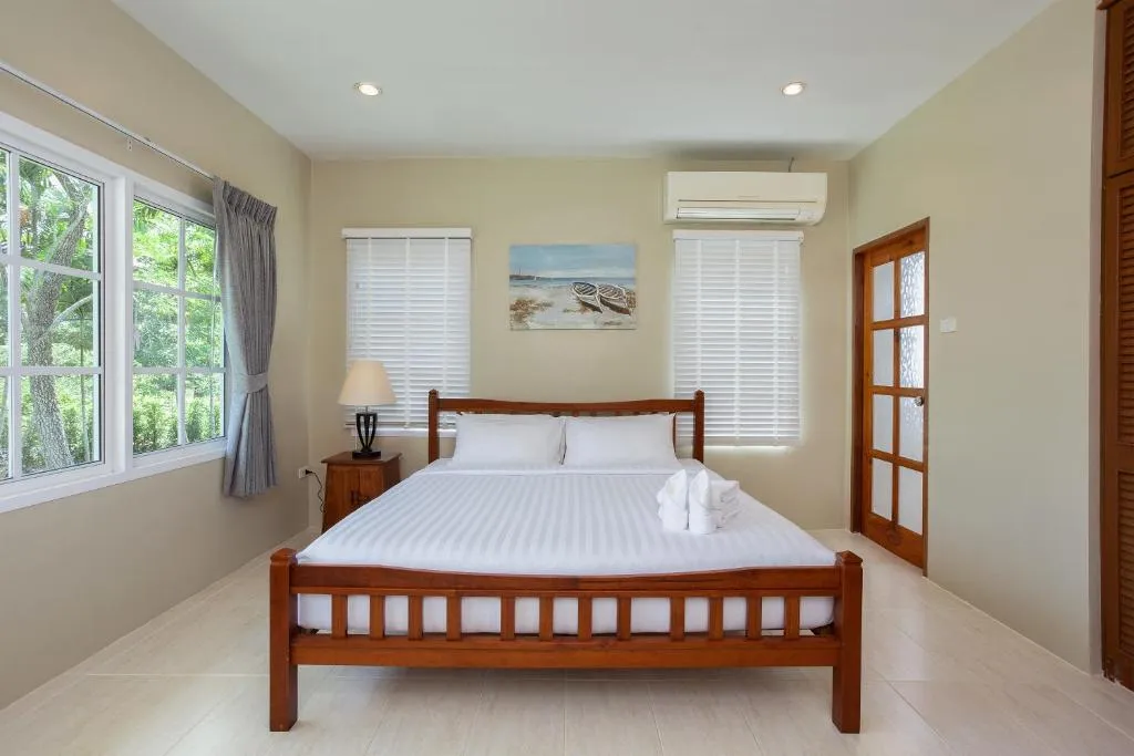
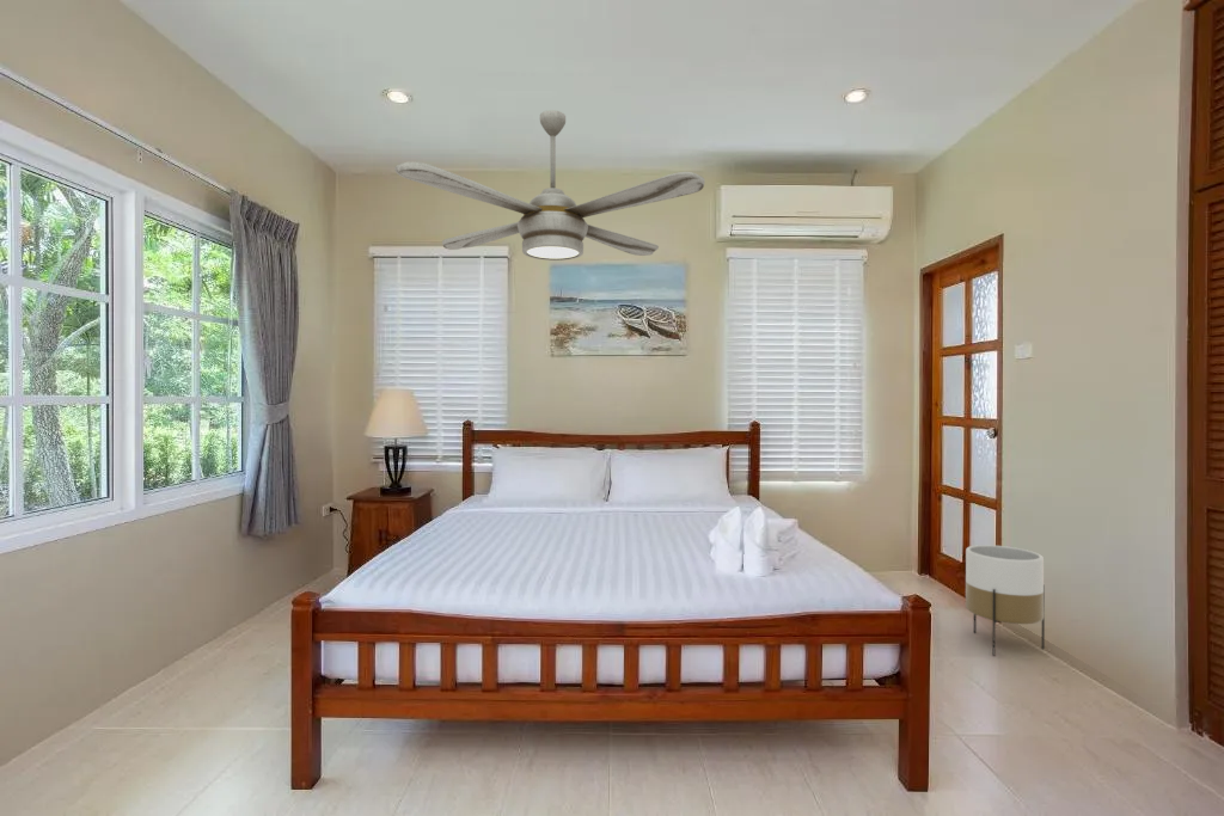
+ planter [965,544,1046,657]
+ ceiling fan [393,109,706,262]
